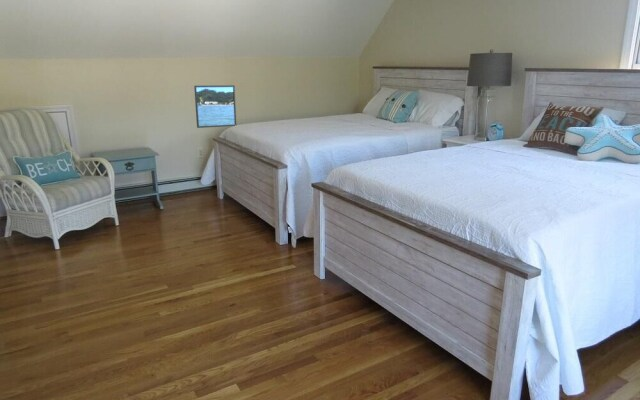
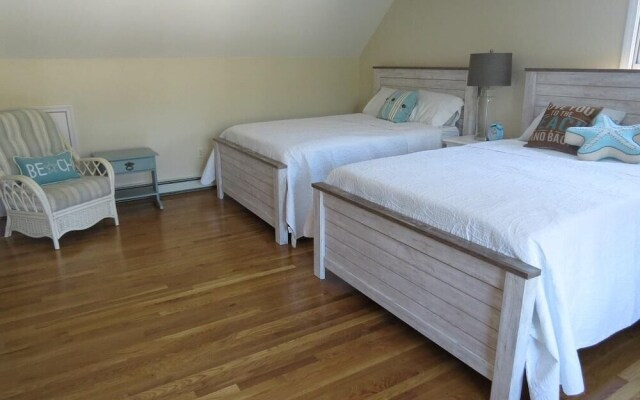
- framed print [193,84,237,129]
